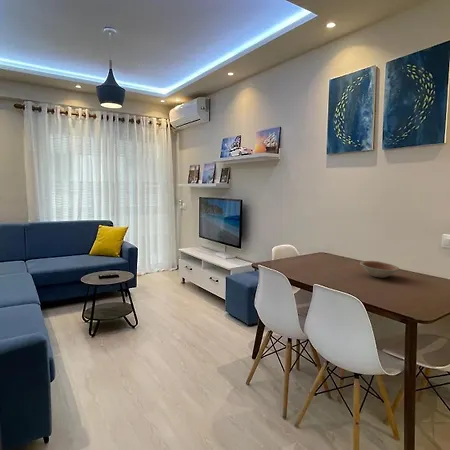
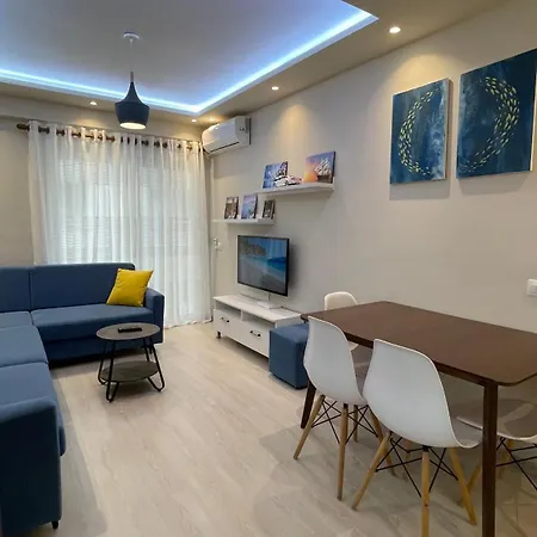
- bowl [359,260,400,279]
